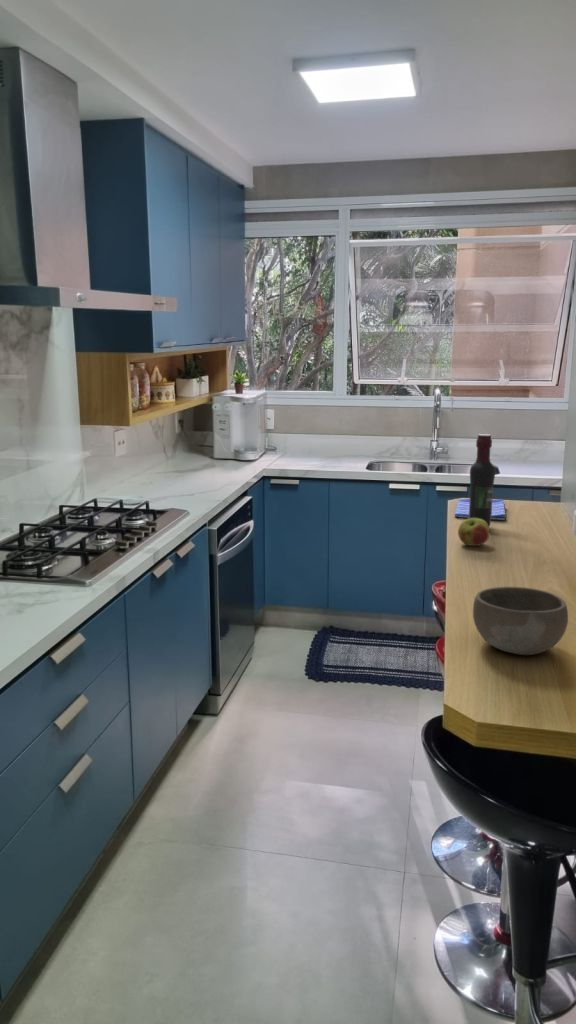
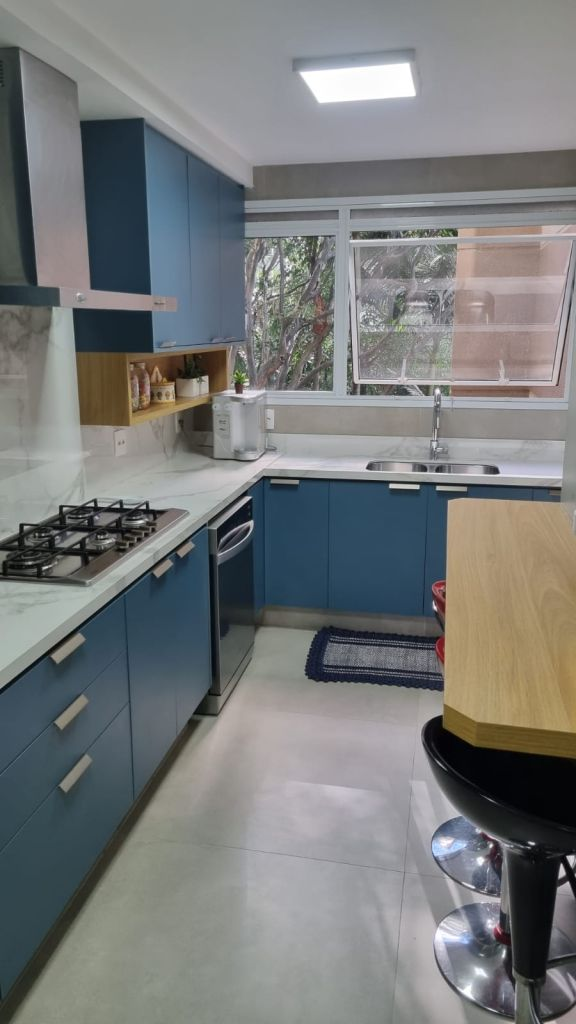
- dish towel [454,498,506,521]
- bowl [472,586,569,656]
- wine bottle [468,433,496,527]
- apple [457,518,491,547]
